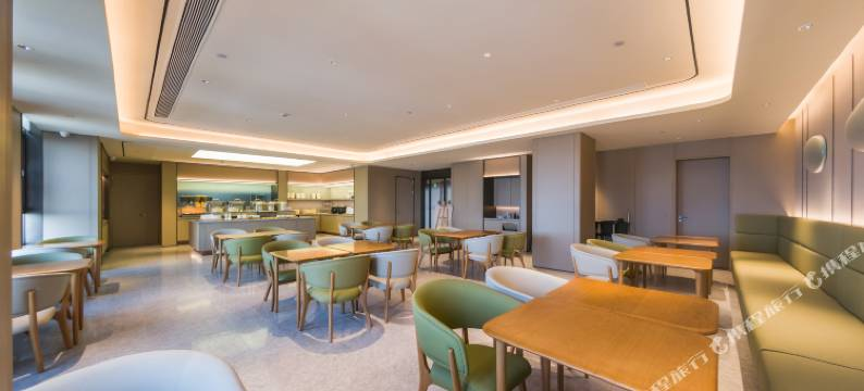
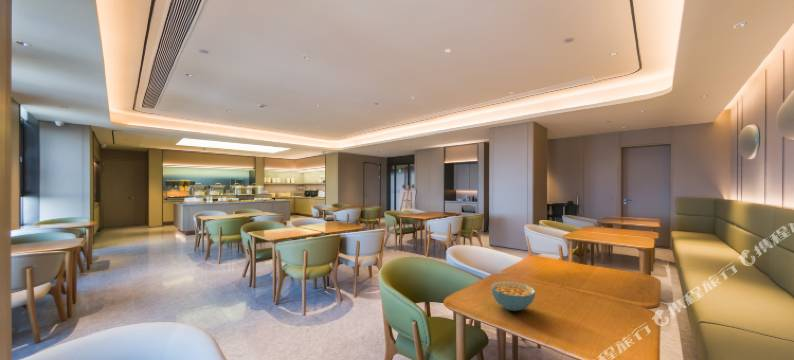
+ cereal bowl [490,280,536,312]
